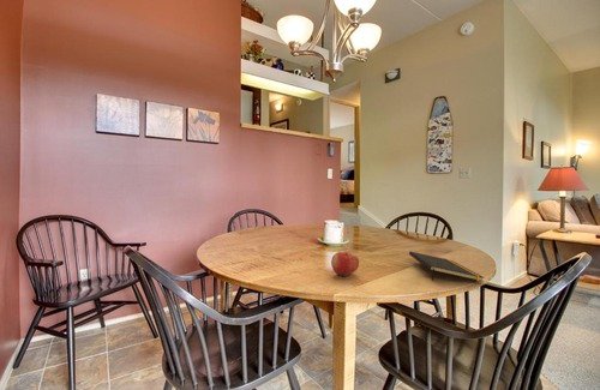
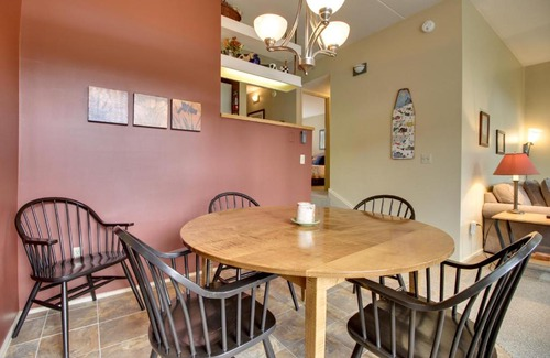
- fruit [330,250,360,277]
- notepad [408,251,485,283]
